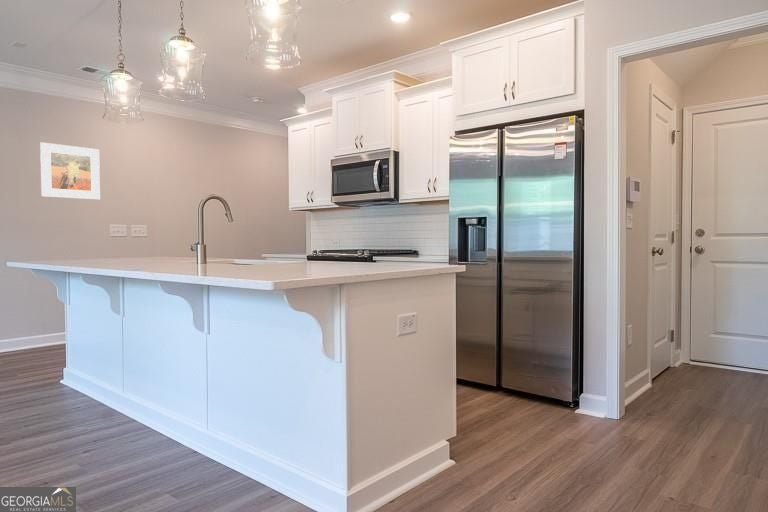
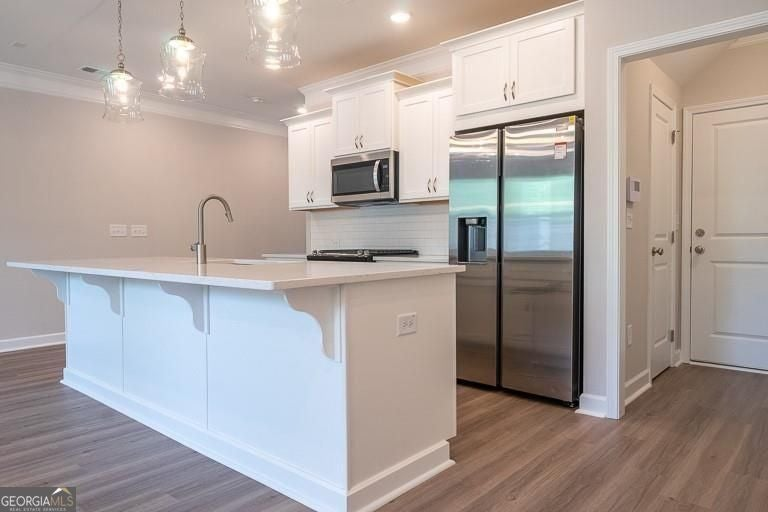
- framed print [39,141,101,200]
